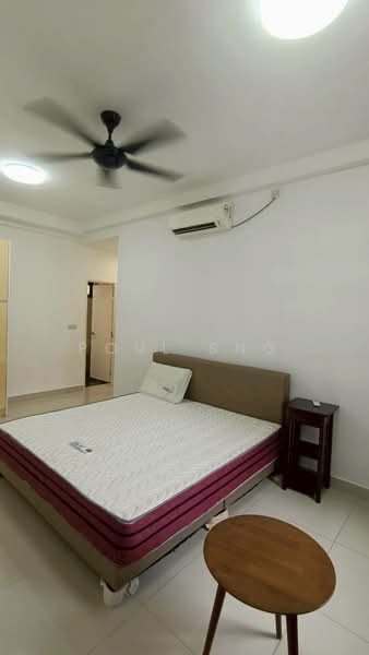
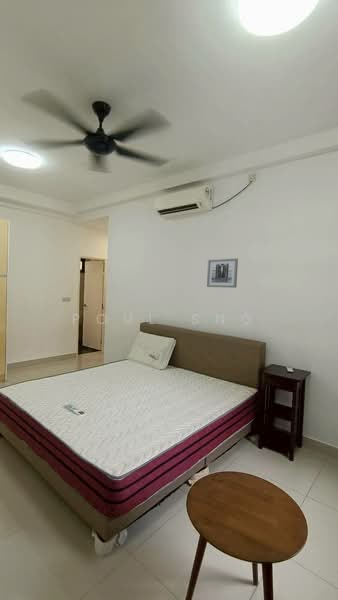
+ wall art [206,257,239,289]
